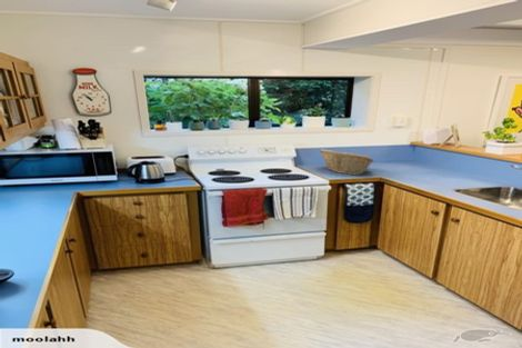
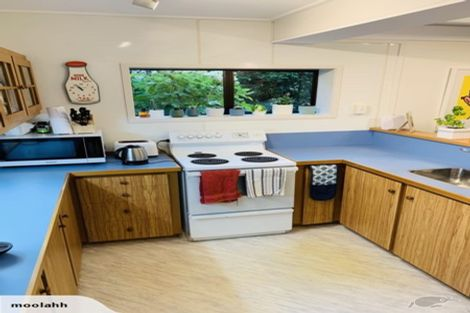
- fruit basket [319,148,375,176]
